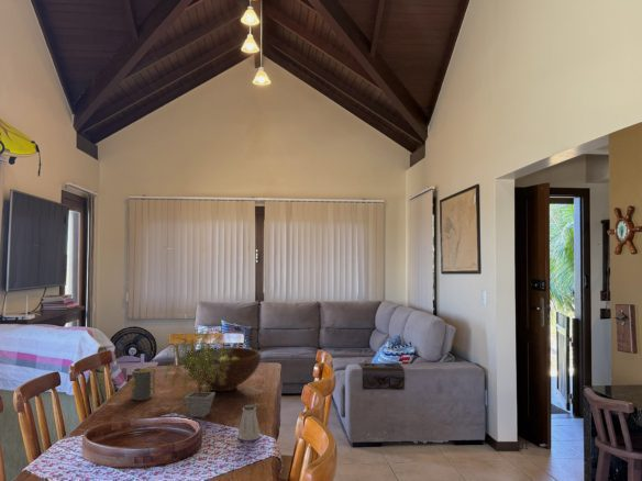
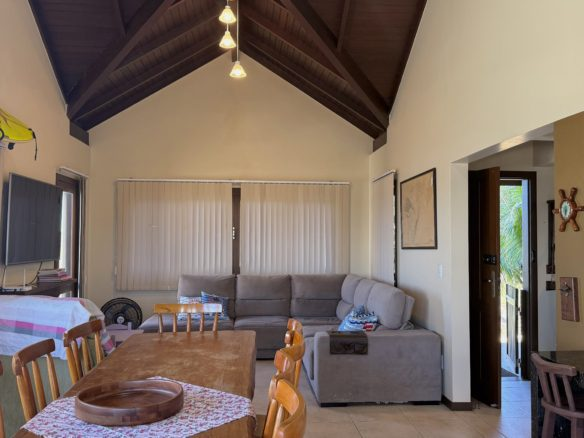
- fruit bowl [184,346,262,392]
- potted plant [159,323,232,418]
- mug [131,367,156,402]
- saltshaker [236,404,261,441]
